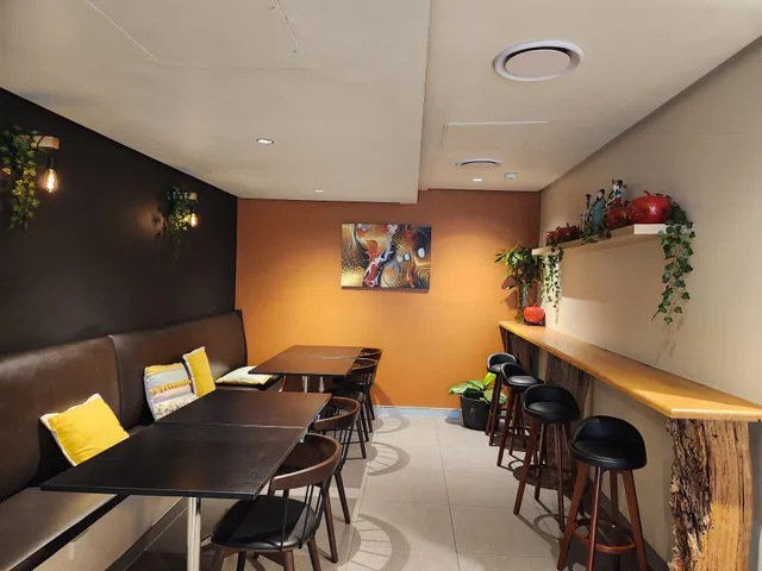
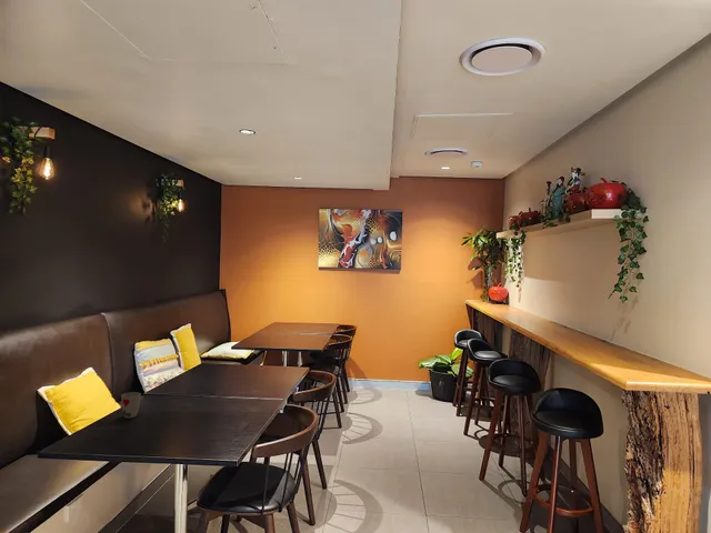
+ cup [120,391,142,419]
